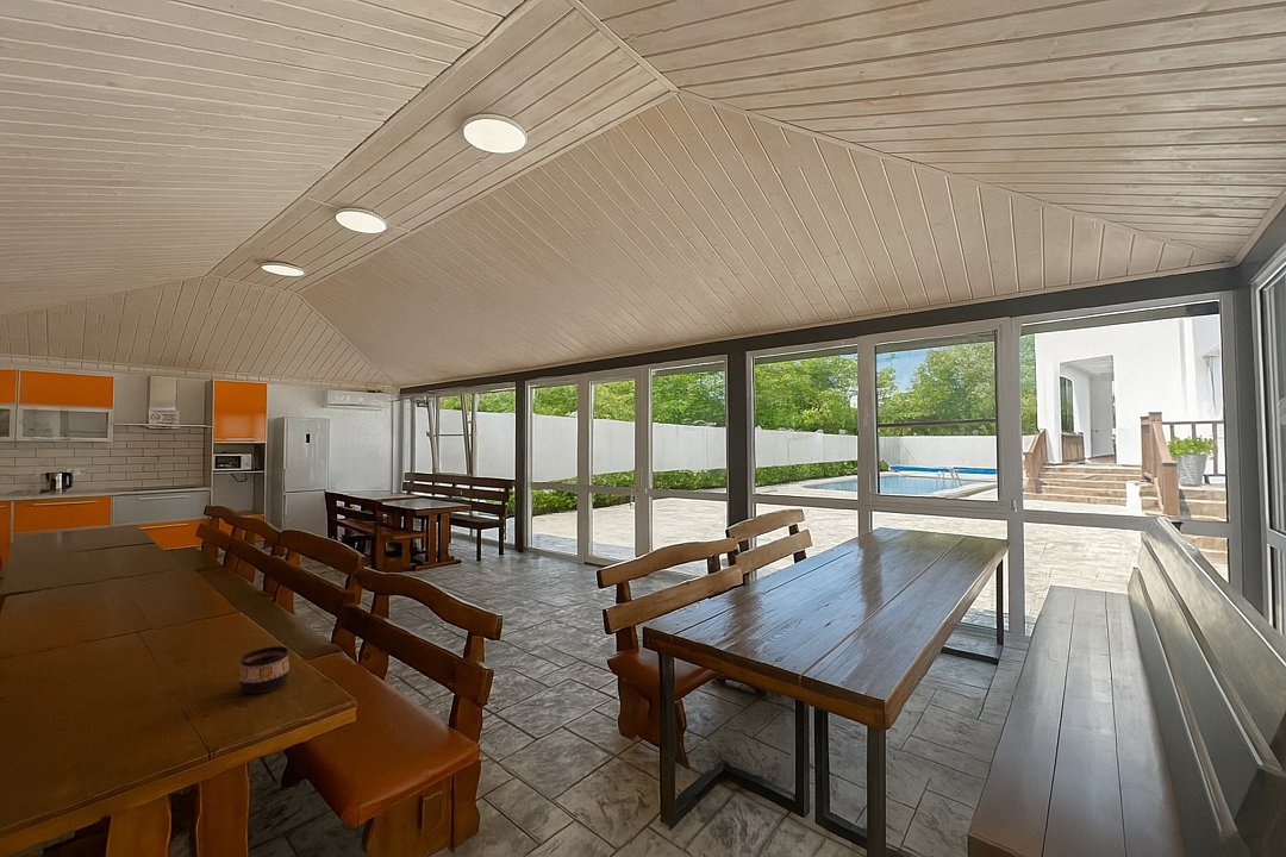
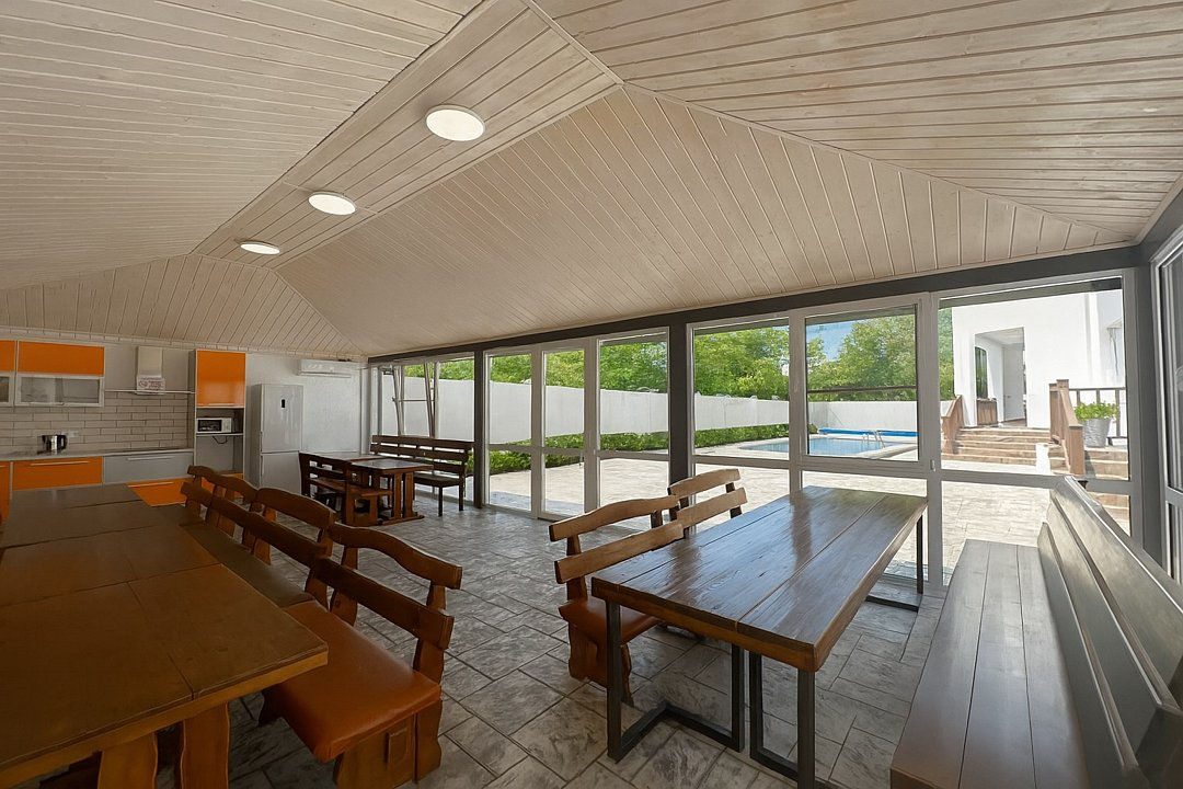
- cup [238,645,291,694]
